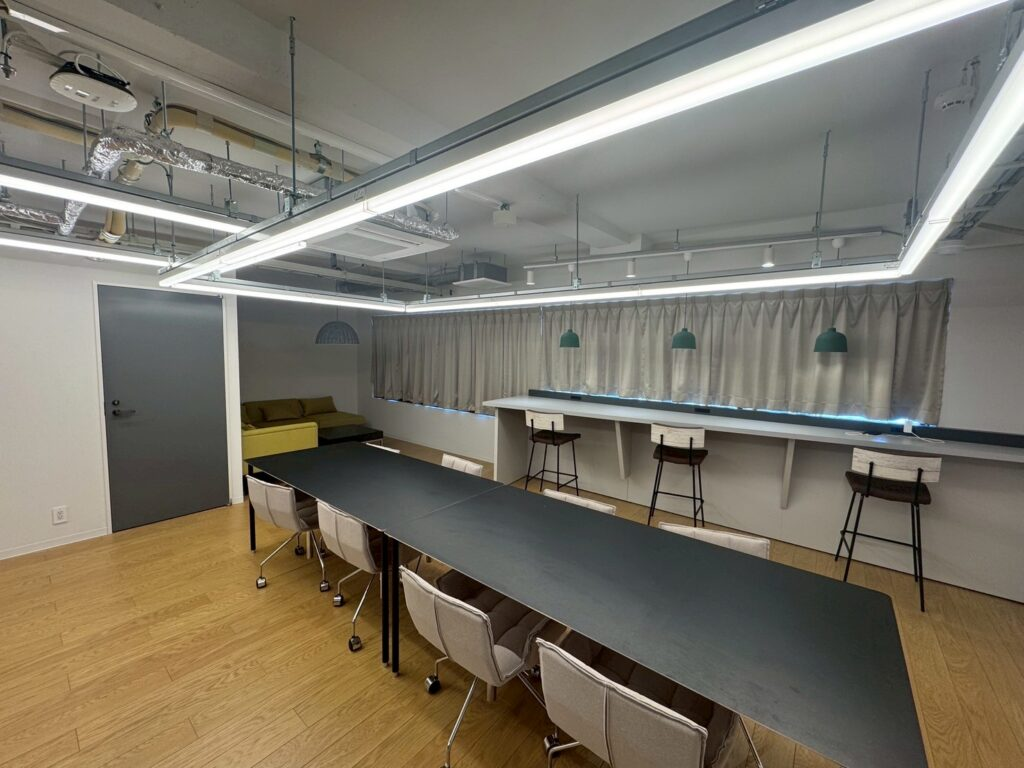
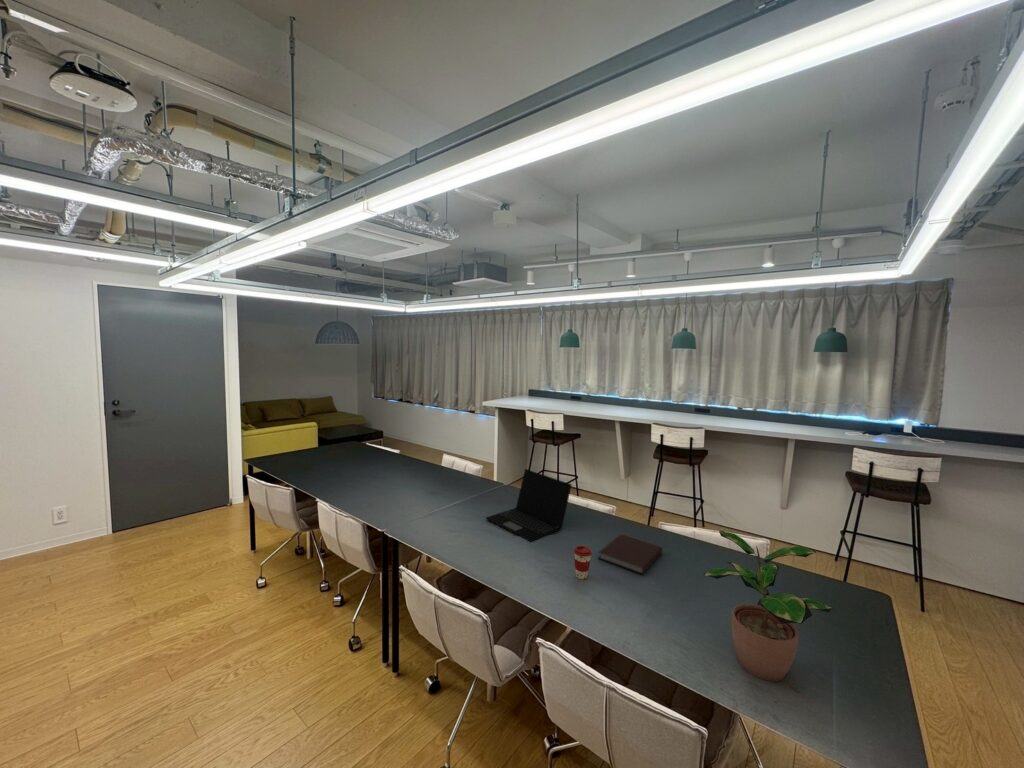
+ notebook [597,533,663,575]
+ potted plant [703,530,834,682]
+ coffee cup [573,545,593,580]
+ laptop [485,468,573,543]
